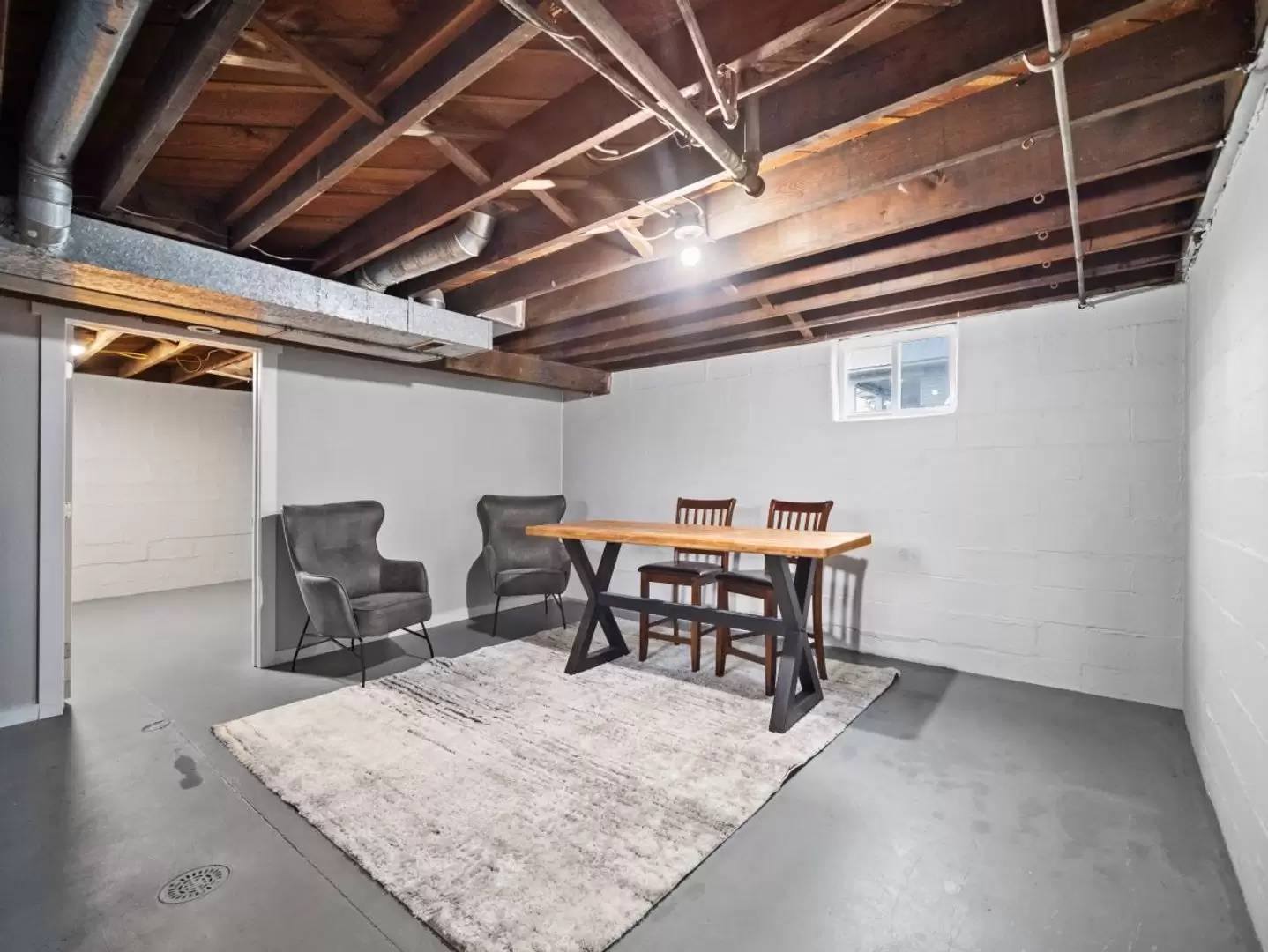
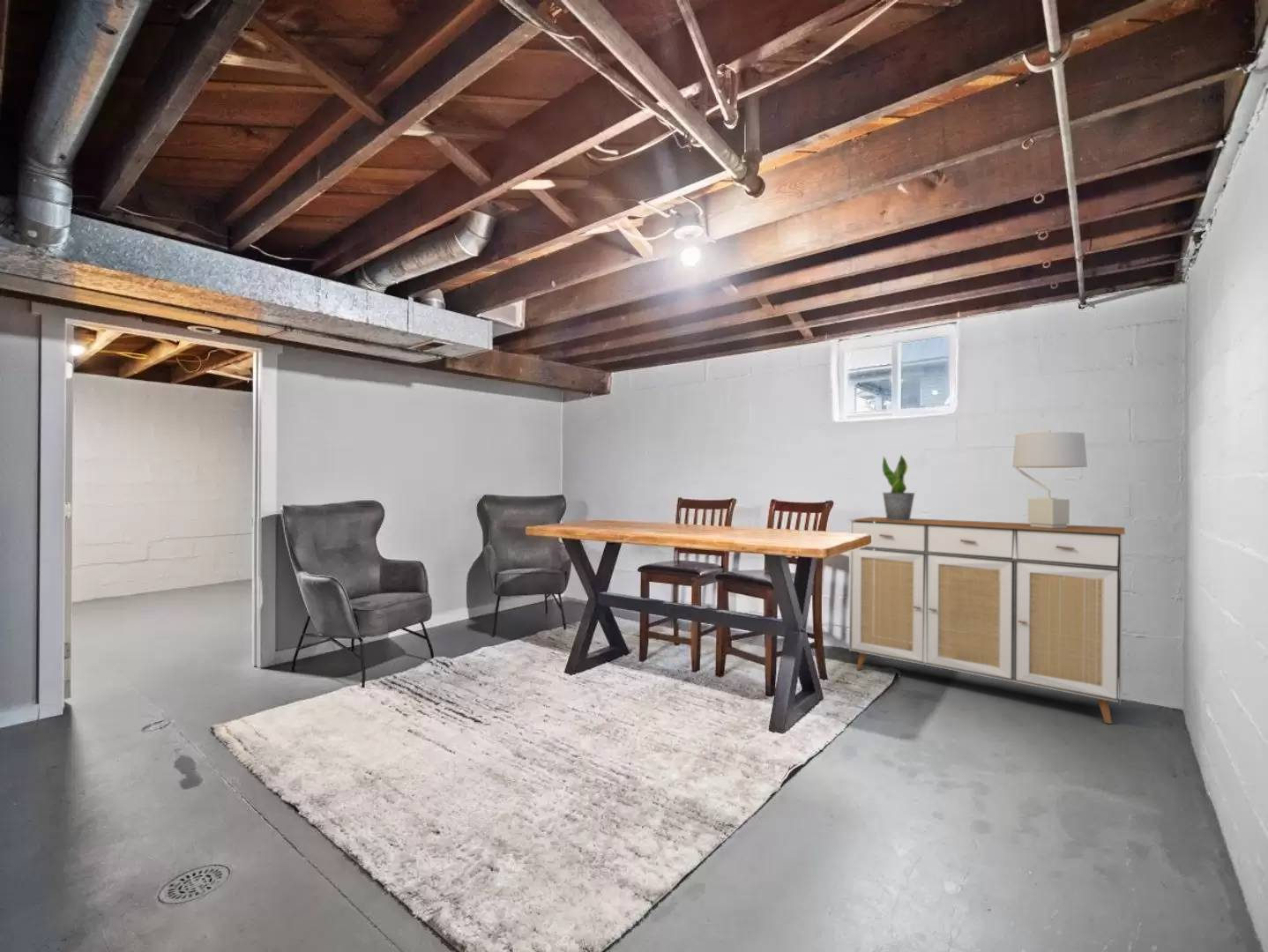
+ sideboard [848,516,1126,725]
+ potted plant [882,453,916,521]
+ table lamp [1011,429,1088,528]
